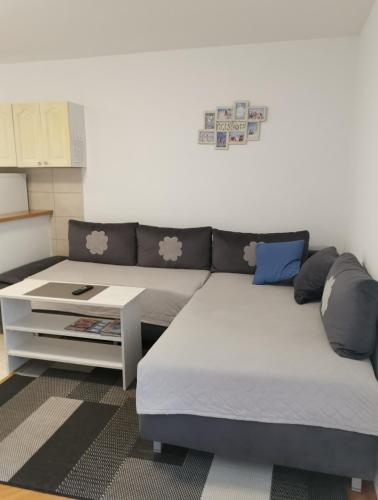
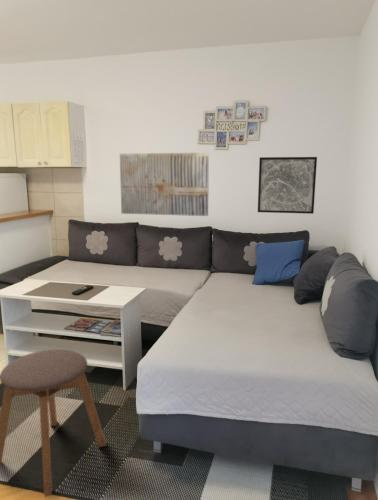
+ wall art [257,156,318,215]
+ wall art [119,152,210,217]
+ stool [0,348,107,498]
